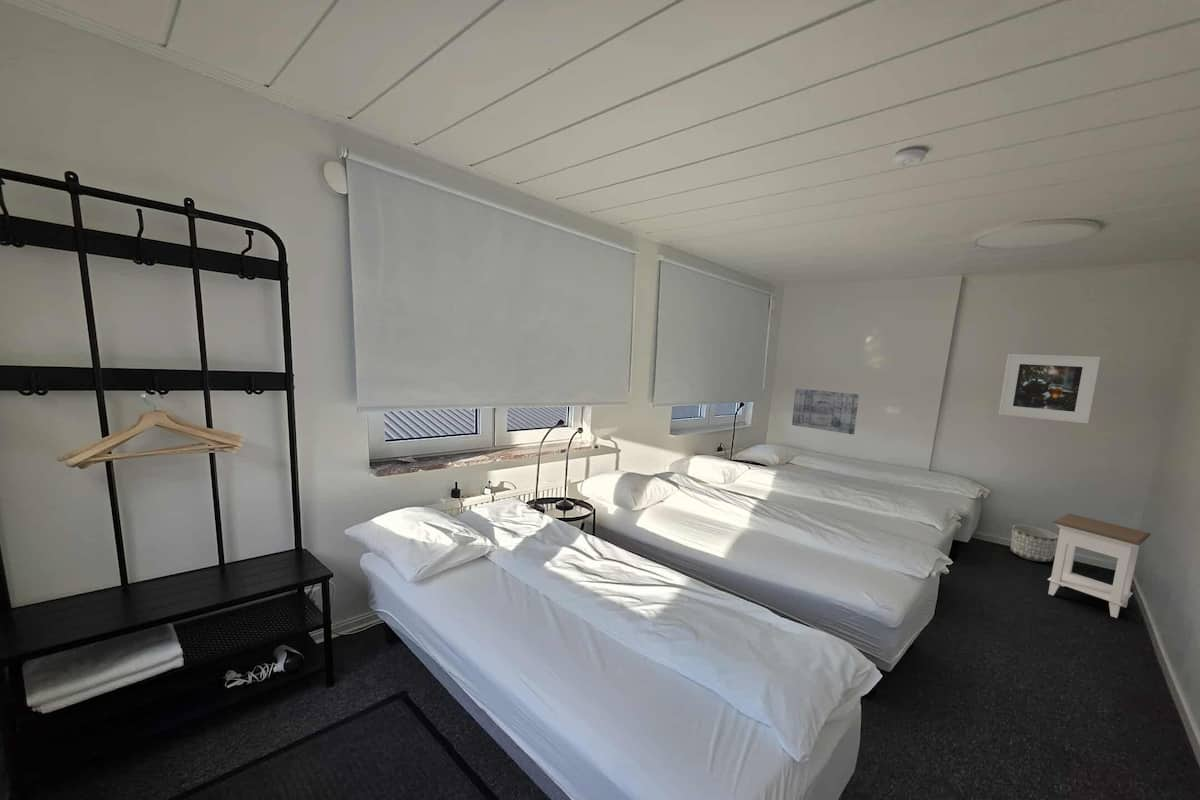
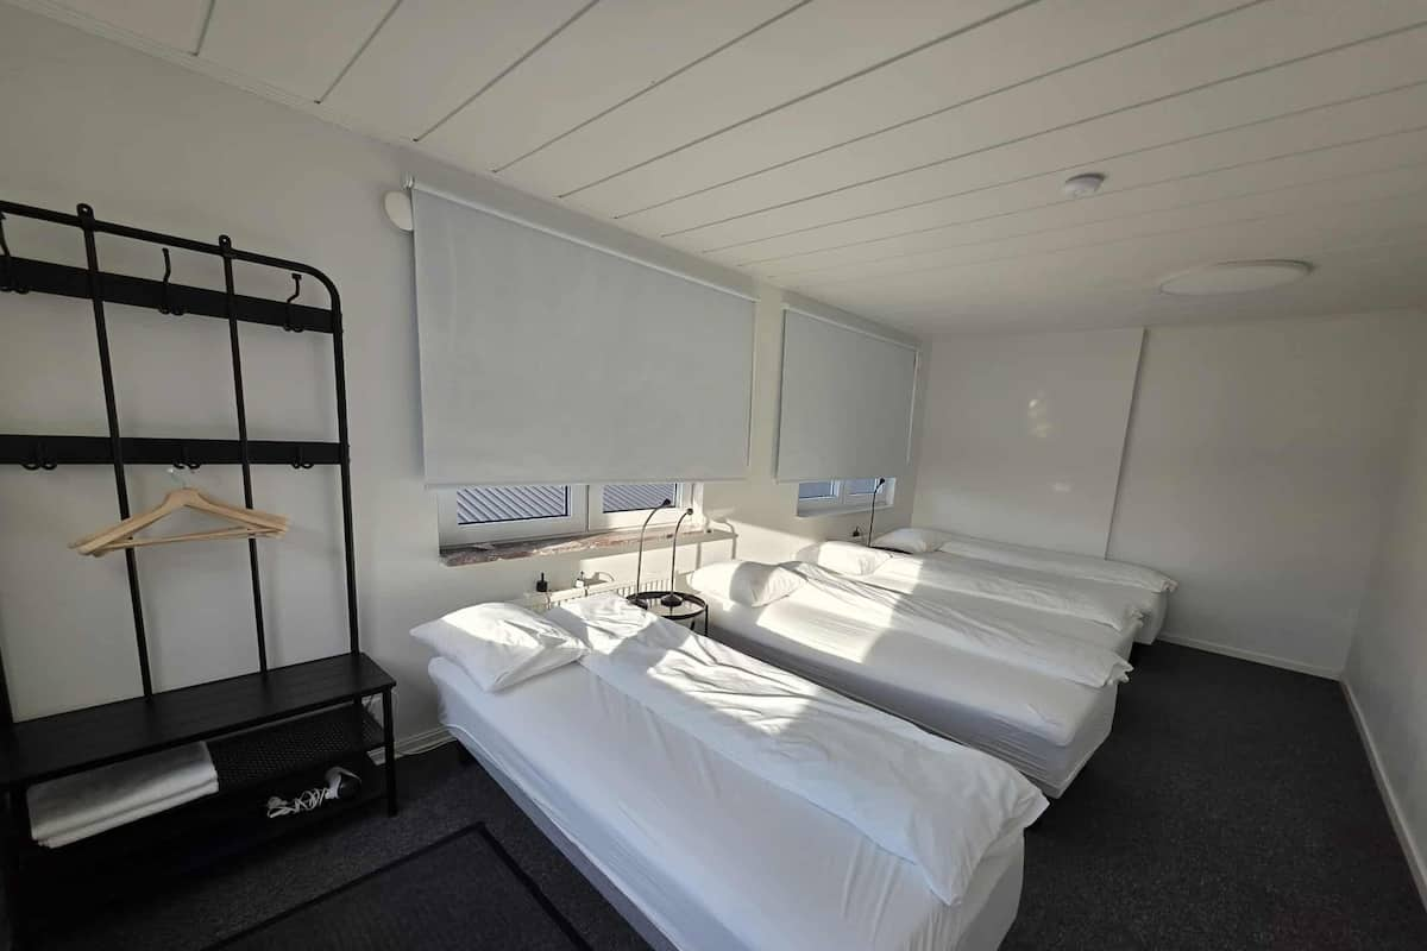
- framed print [998,353,1101,424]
- nightstand [1047,513,1152,619]
- planter [1010,524,1059,563]
- wall art [791,387,860,435]
